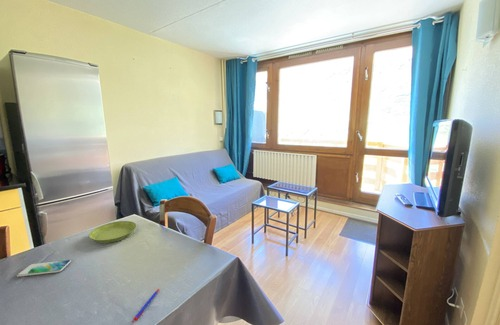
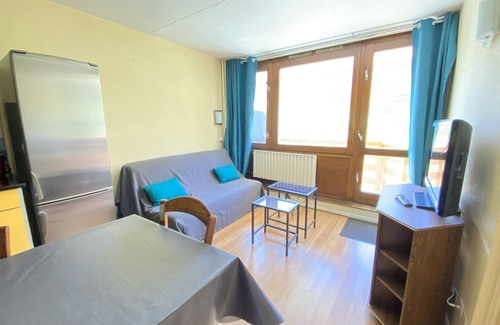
- saucer [88,220,137,244]
- pen [131,288,160,323]
- smartphone [16,259,72,278]
